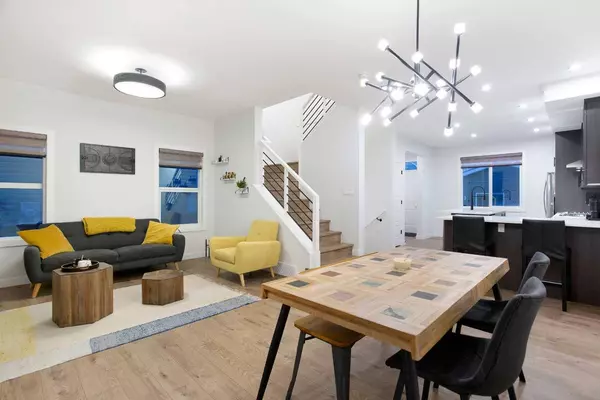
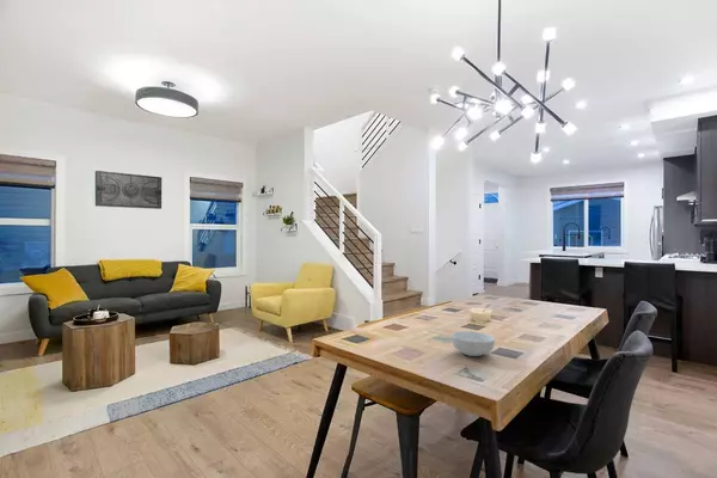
+ cereal bowl [451,330,496,357]
